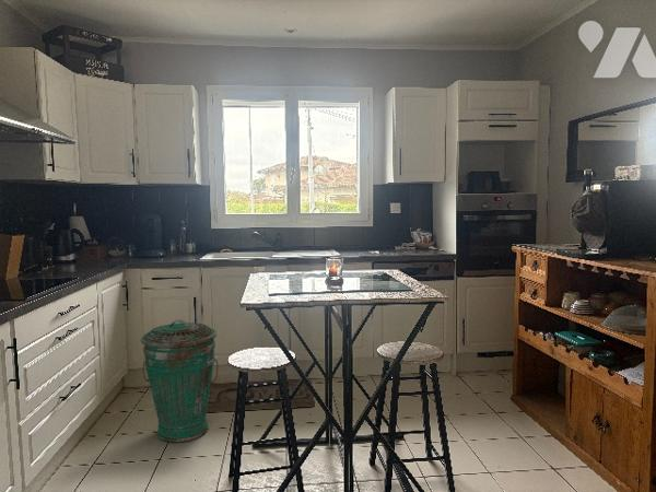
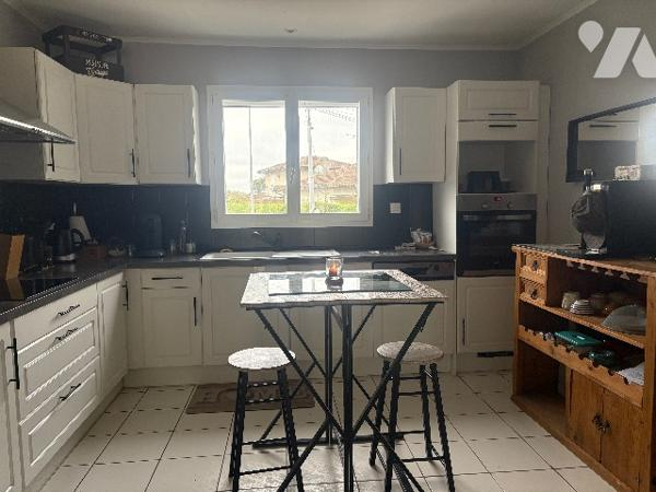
- trash can [140,318,219,443]
